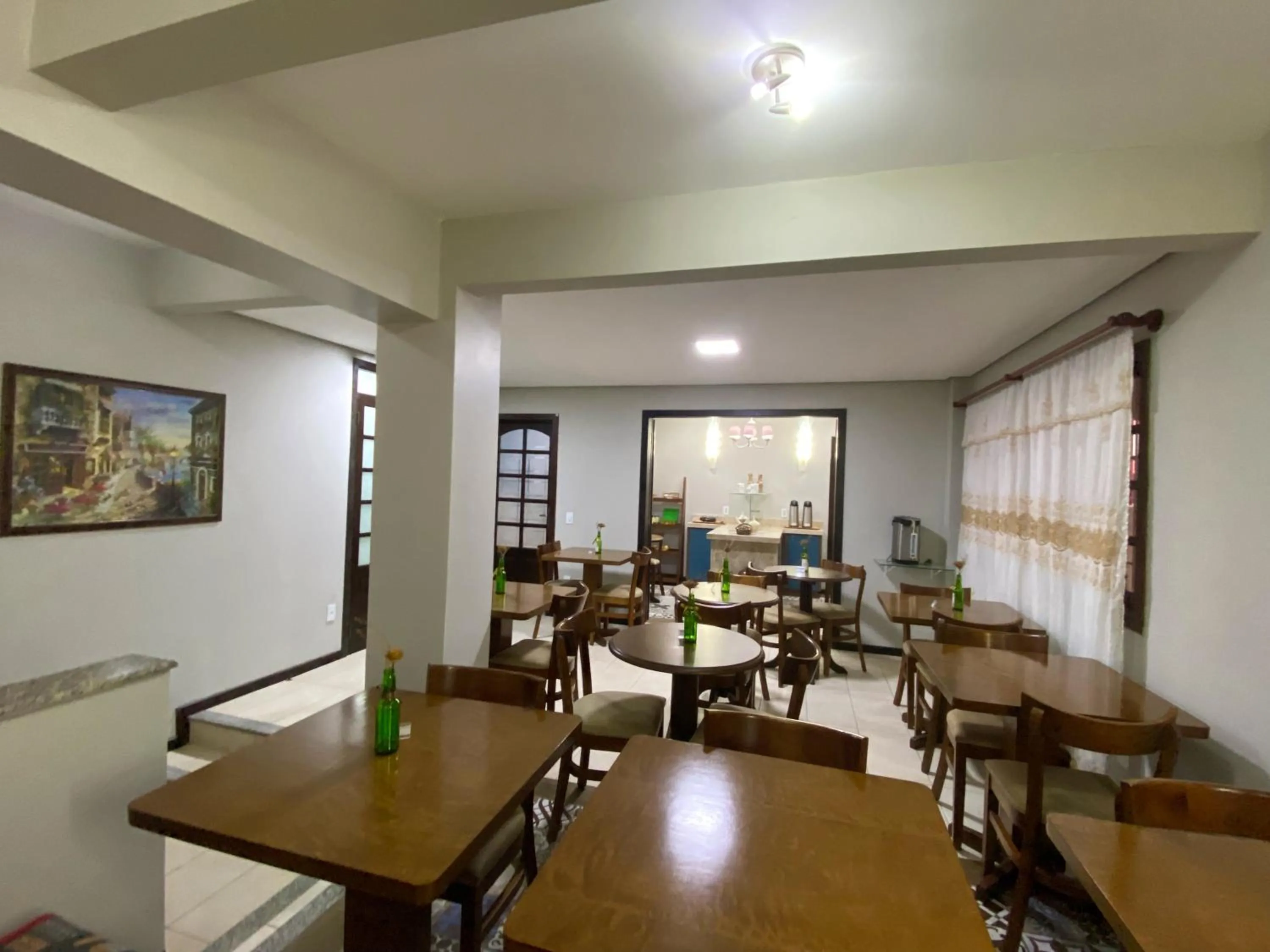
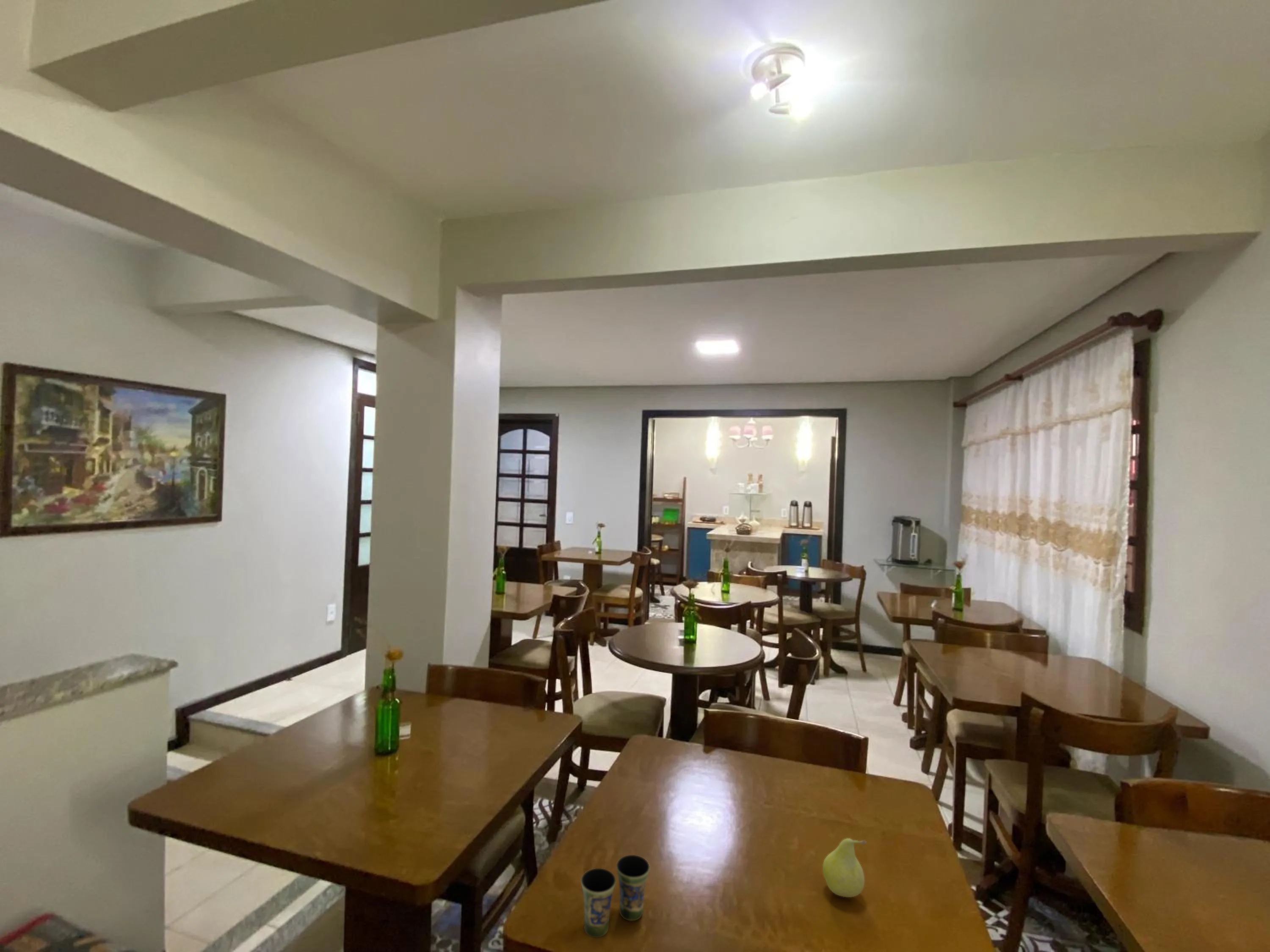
+ cup [580,855,650,938]
+ fruit [822,838,867,898]
